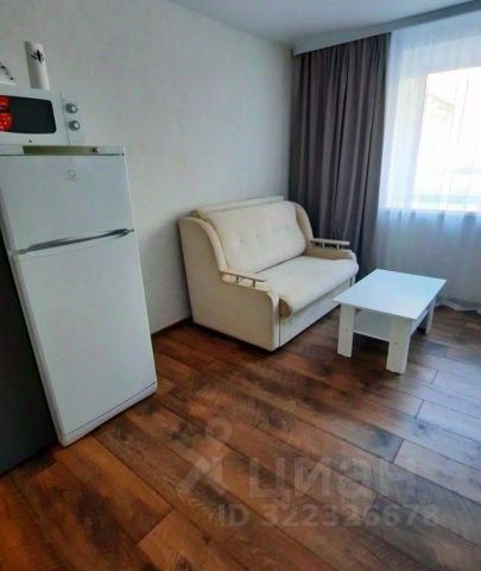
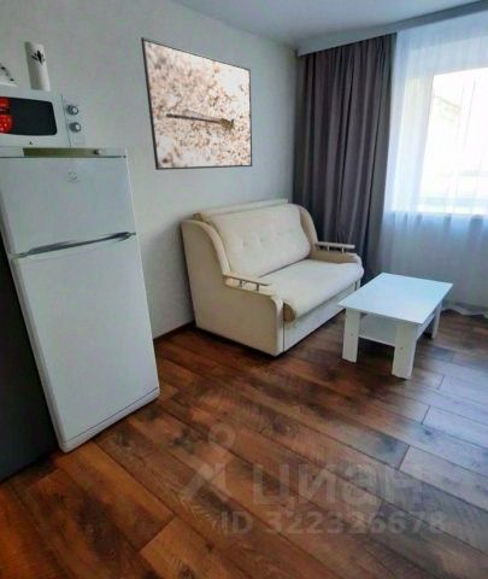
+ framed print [140,36,253,171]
